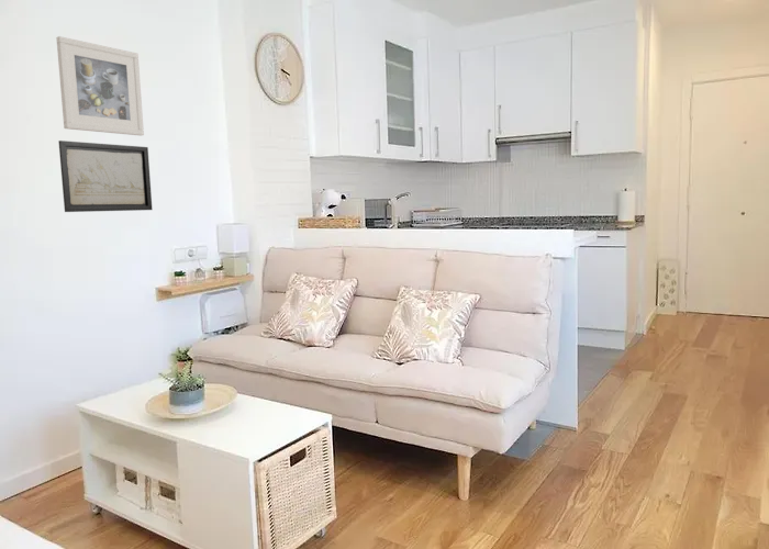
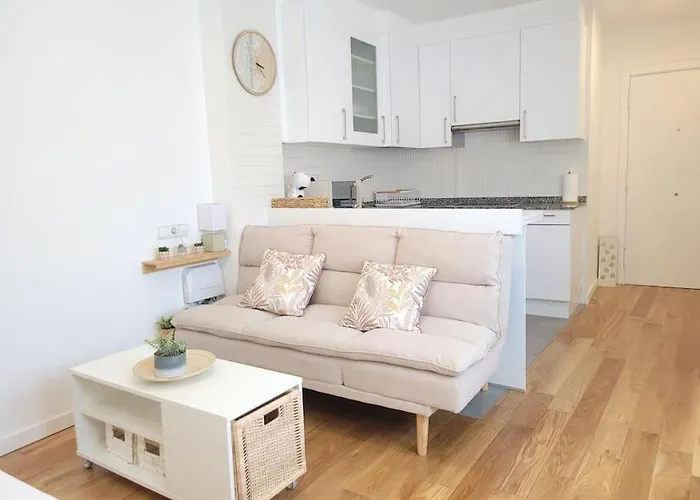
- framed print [55,35,145,136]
- wall art [58,139,154,213]
